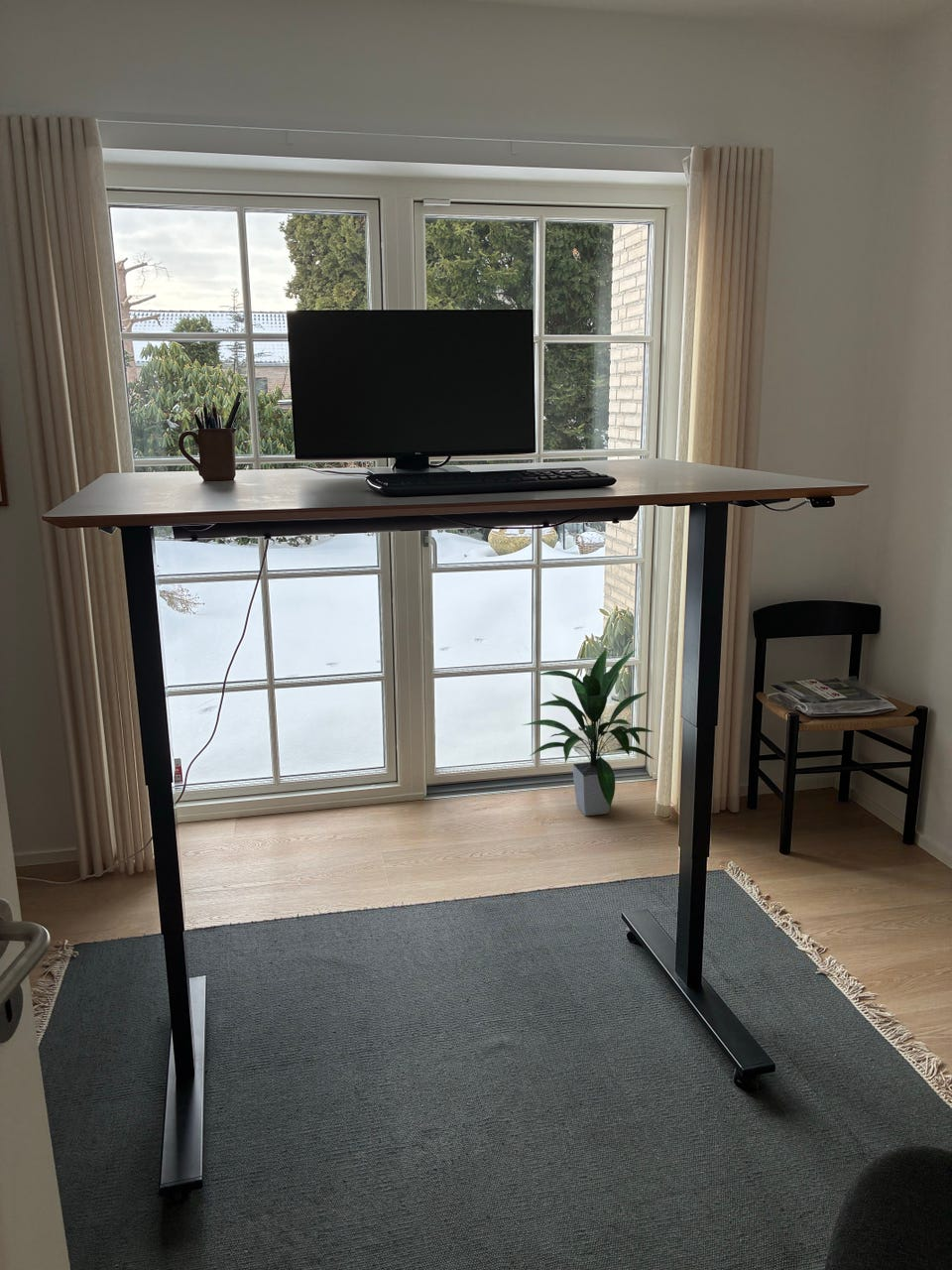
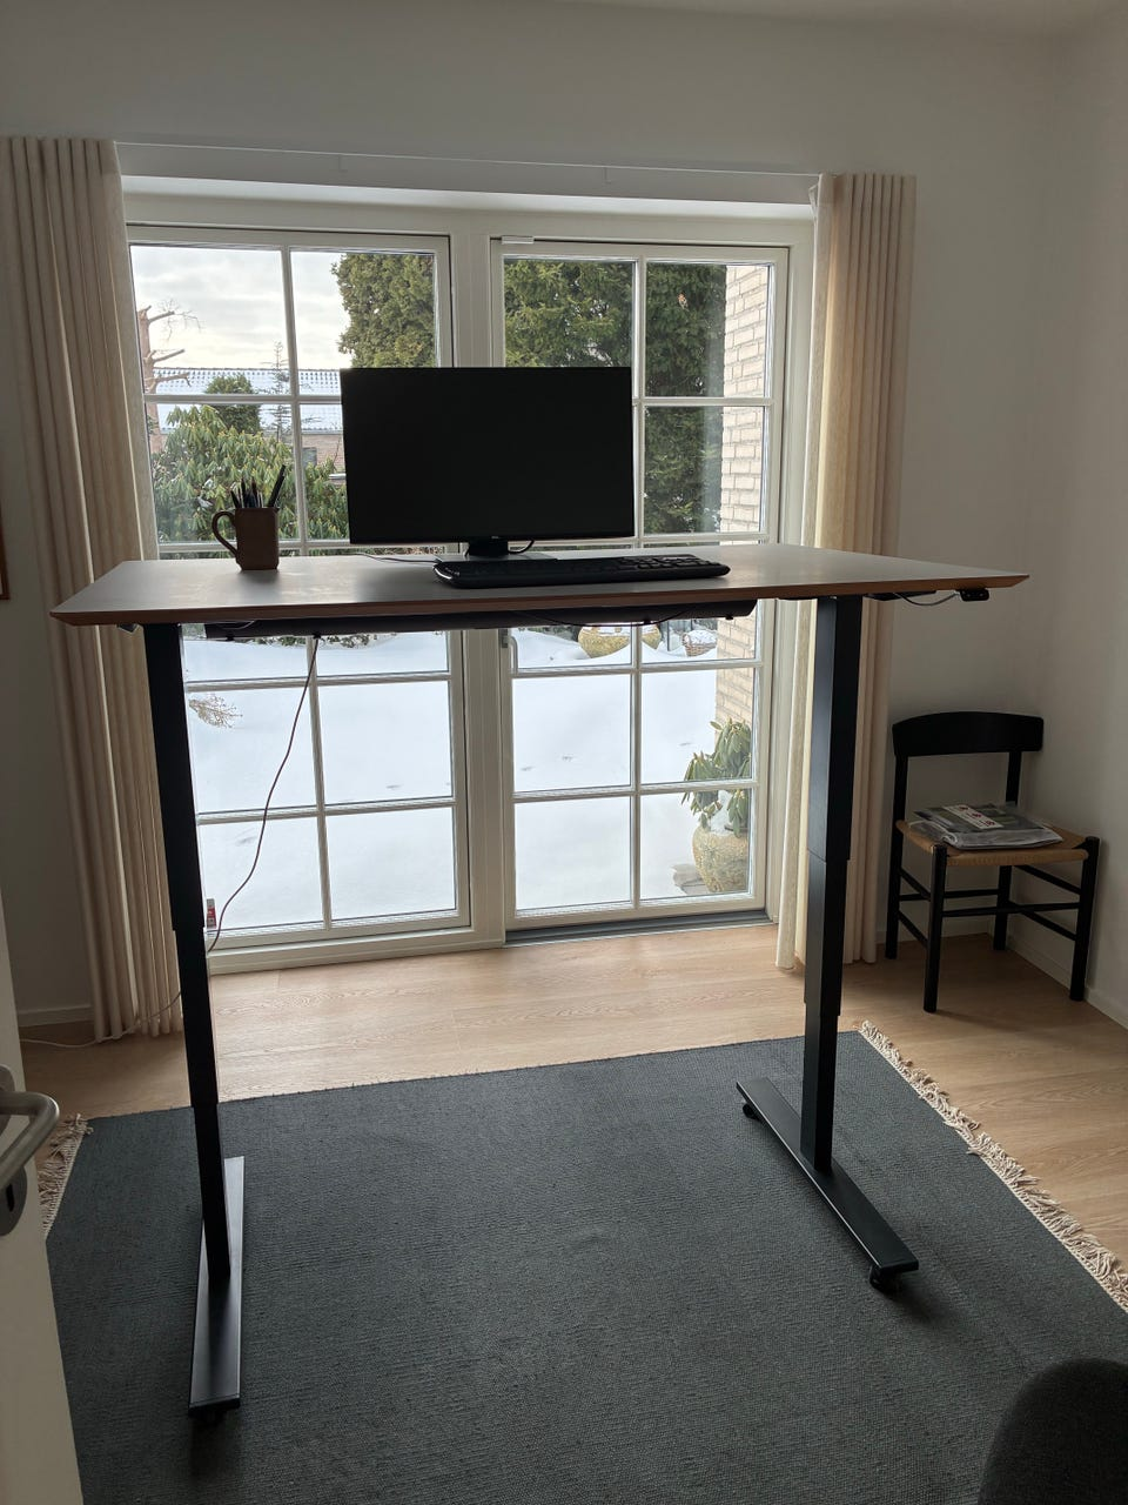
- indoor plant [521,646,654,817]
